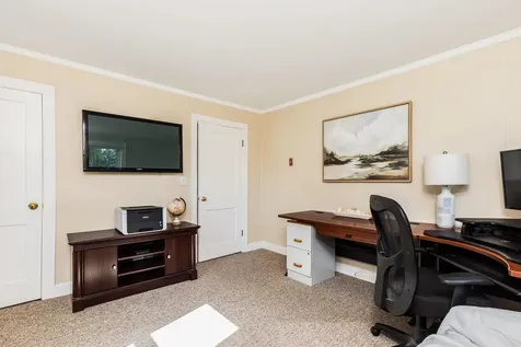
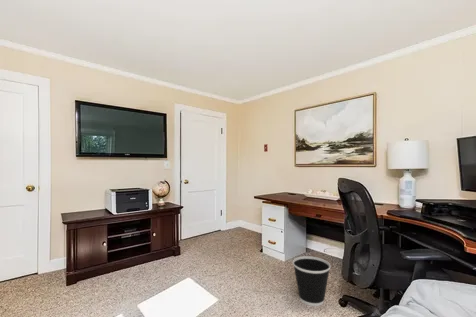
+ wastebasket [292,255,331,307]
